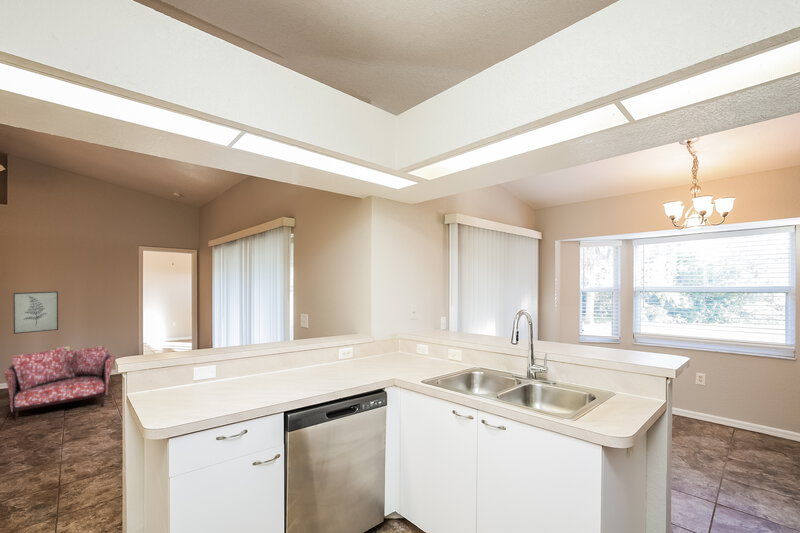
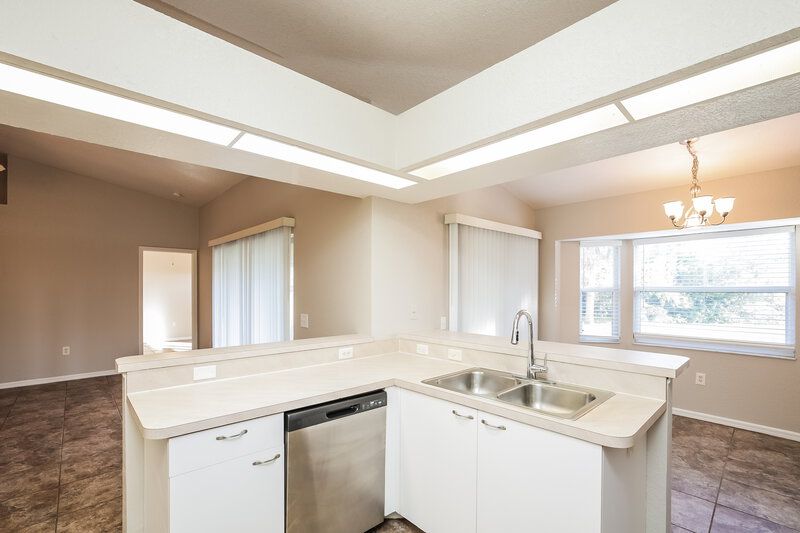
- wall art [13,290,59,335]
- armchair [3,345,116,422]
